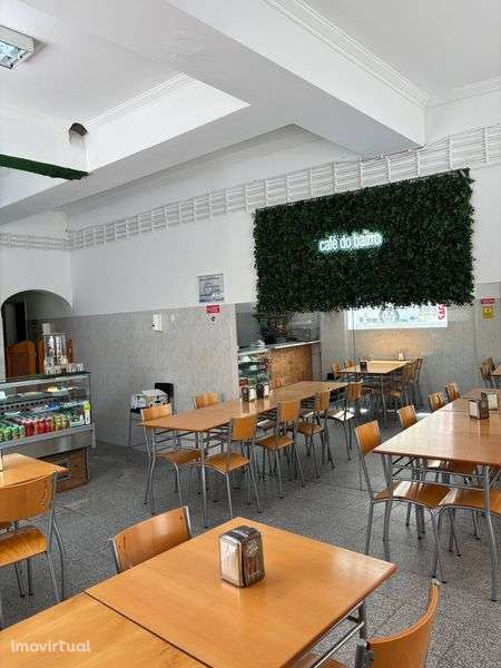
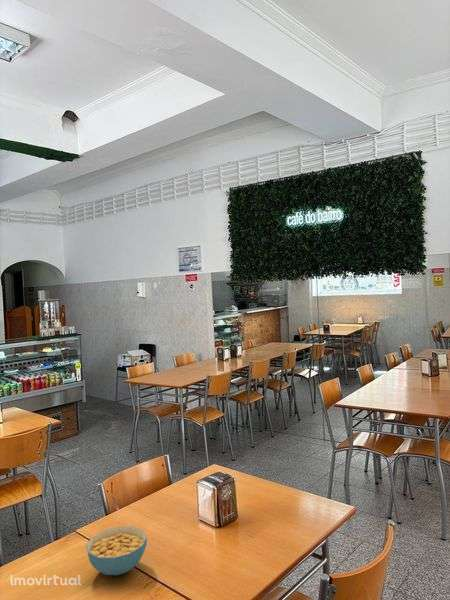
+ cereal bowl [85,526,148,576]
